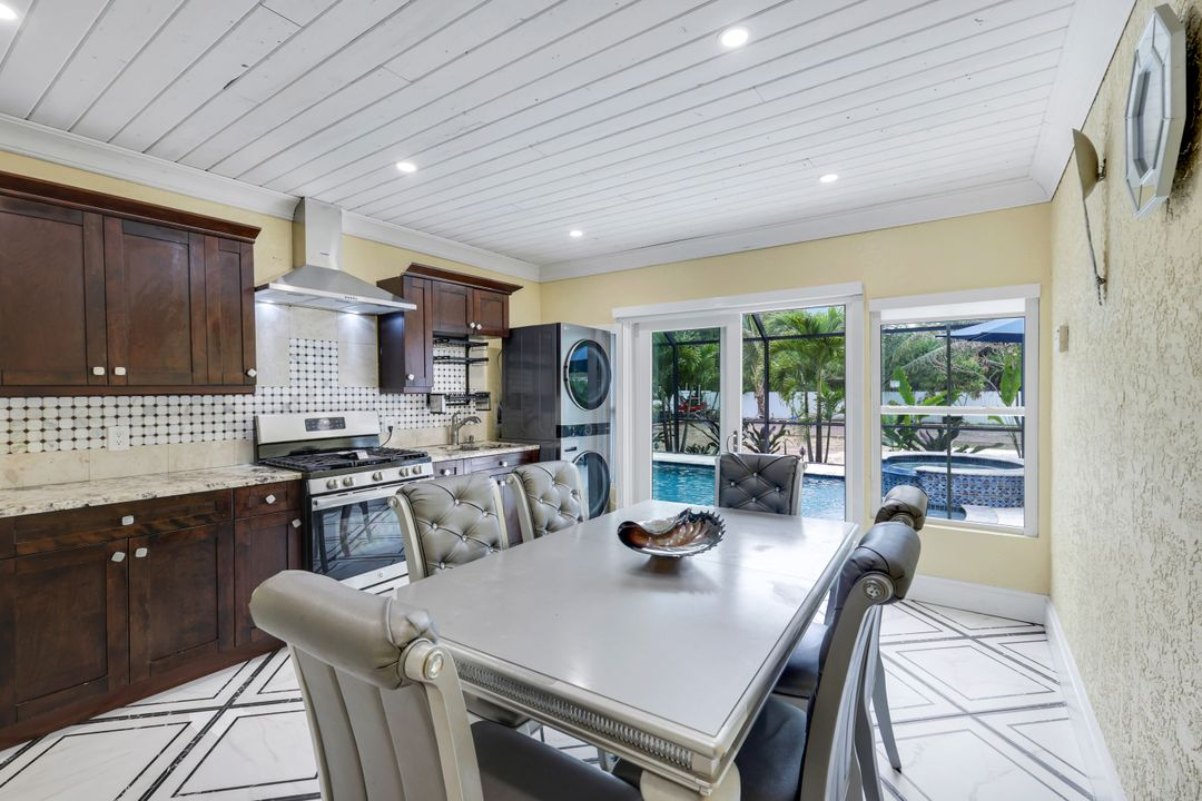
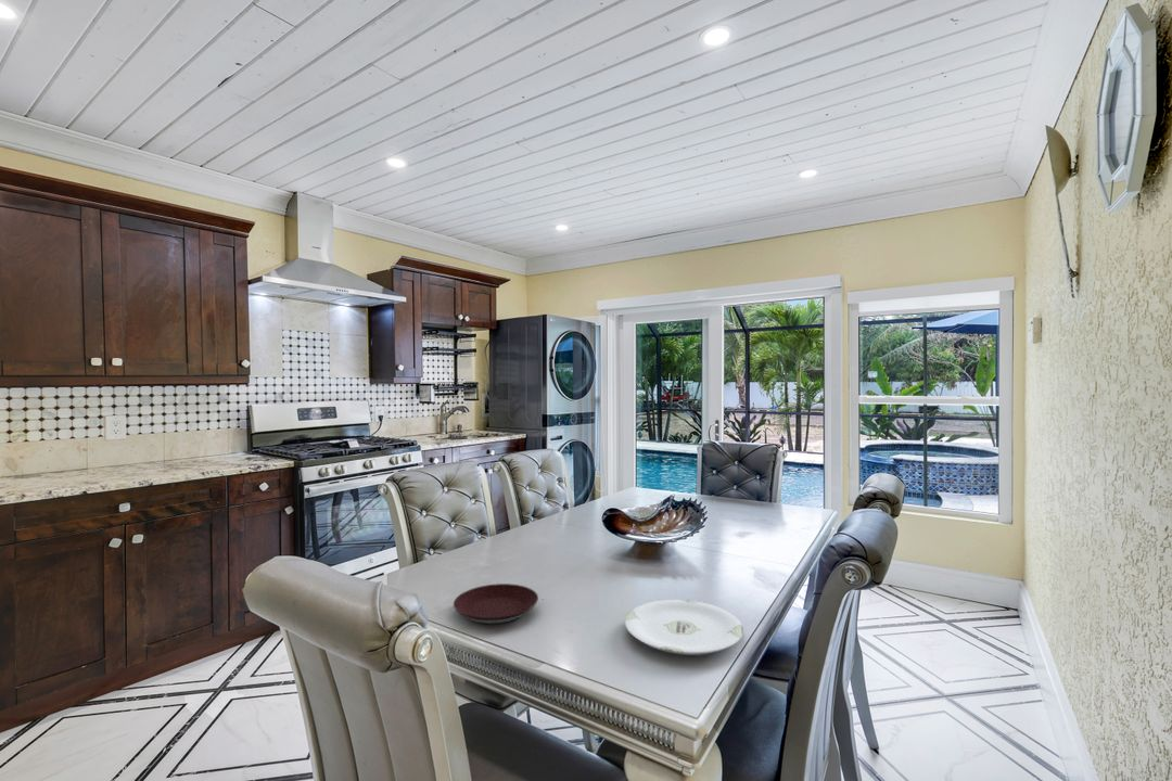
+ plate [624,599,744,656]
+ plate [453,582,539,625]
